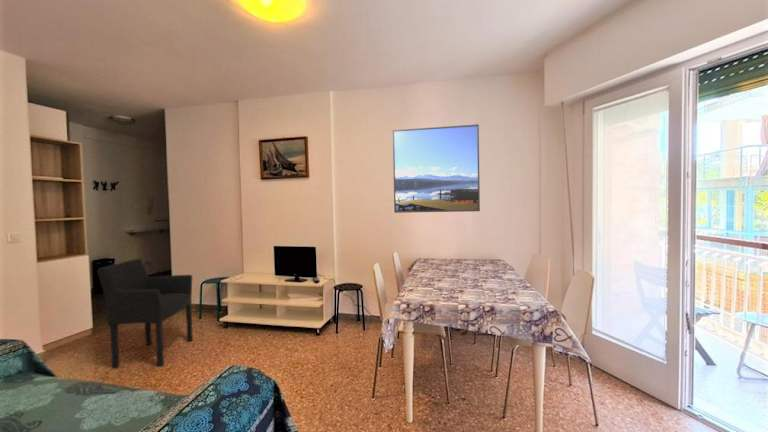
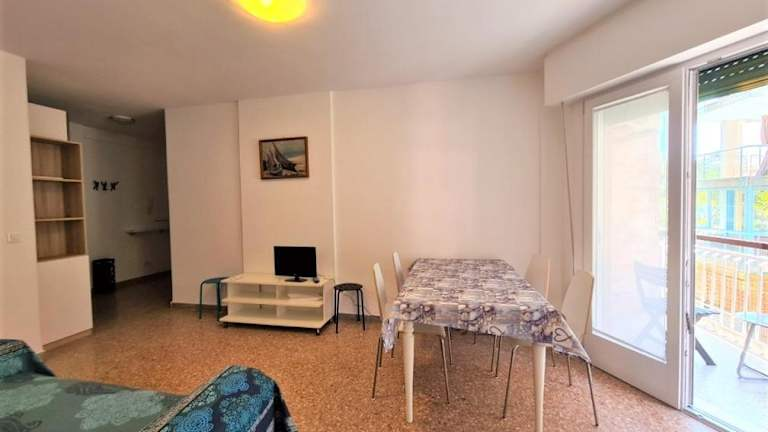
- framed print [392,123,481,214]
- armchair [96,257,194,369]
